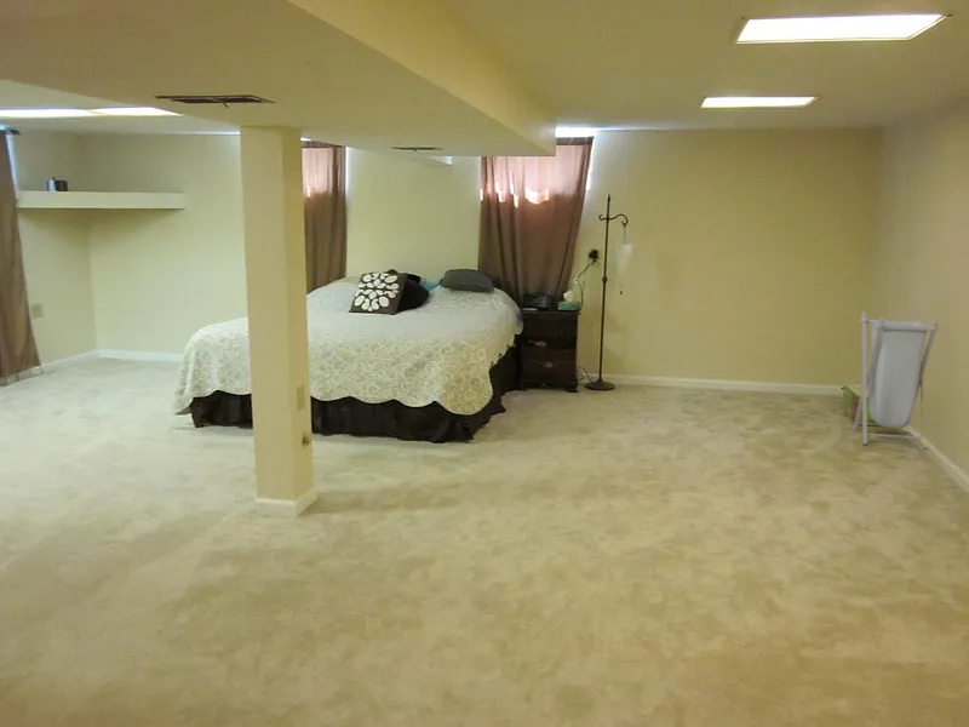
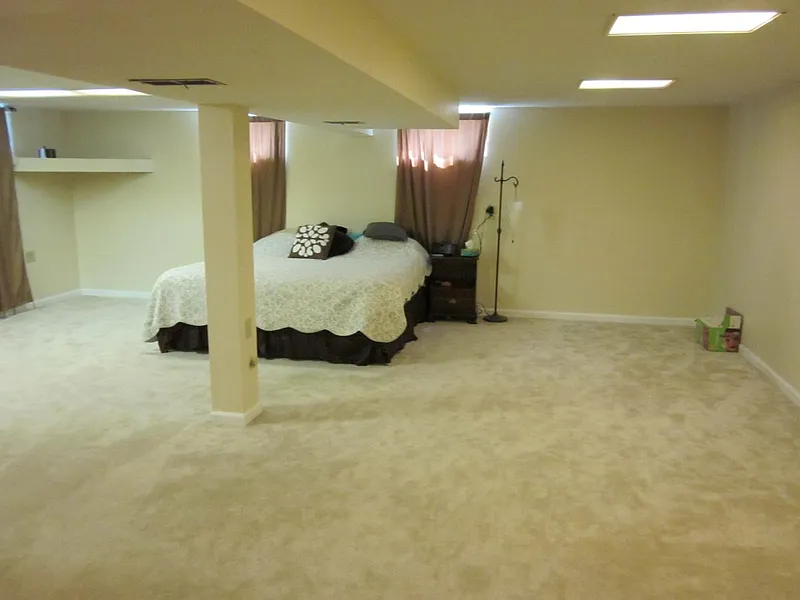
- laundry hamper [852,310,940,450]
